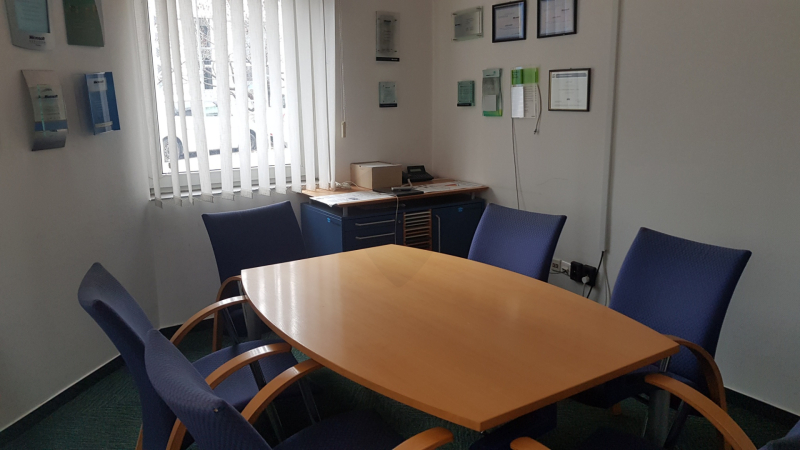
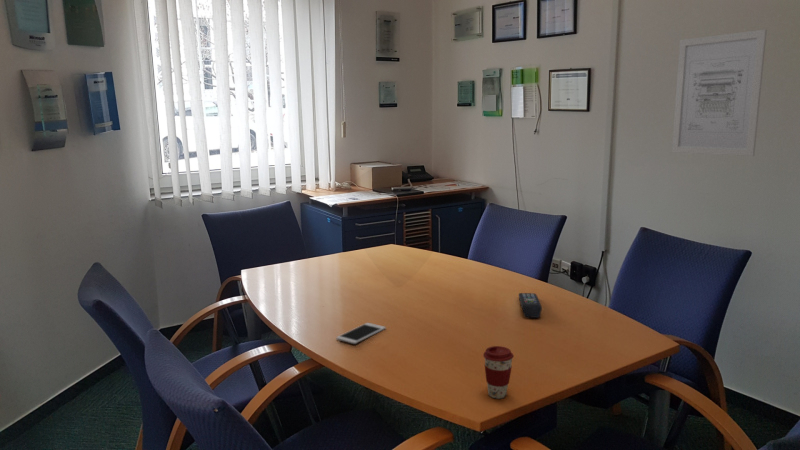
+ cell phone [335,322,387,345]
+ remote control [518,292,543,319]
+ coffee cup [482,345,515,400]
+ wall art [671,29,768,157]
